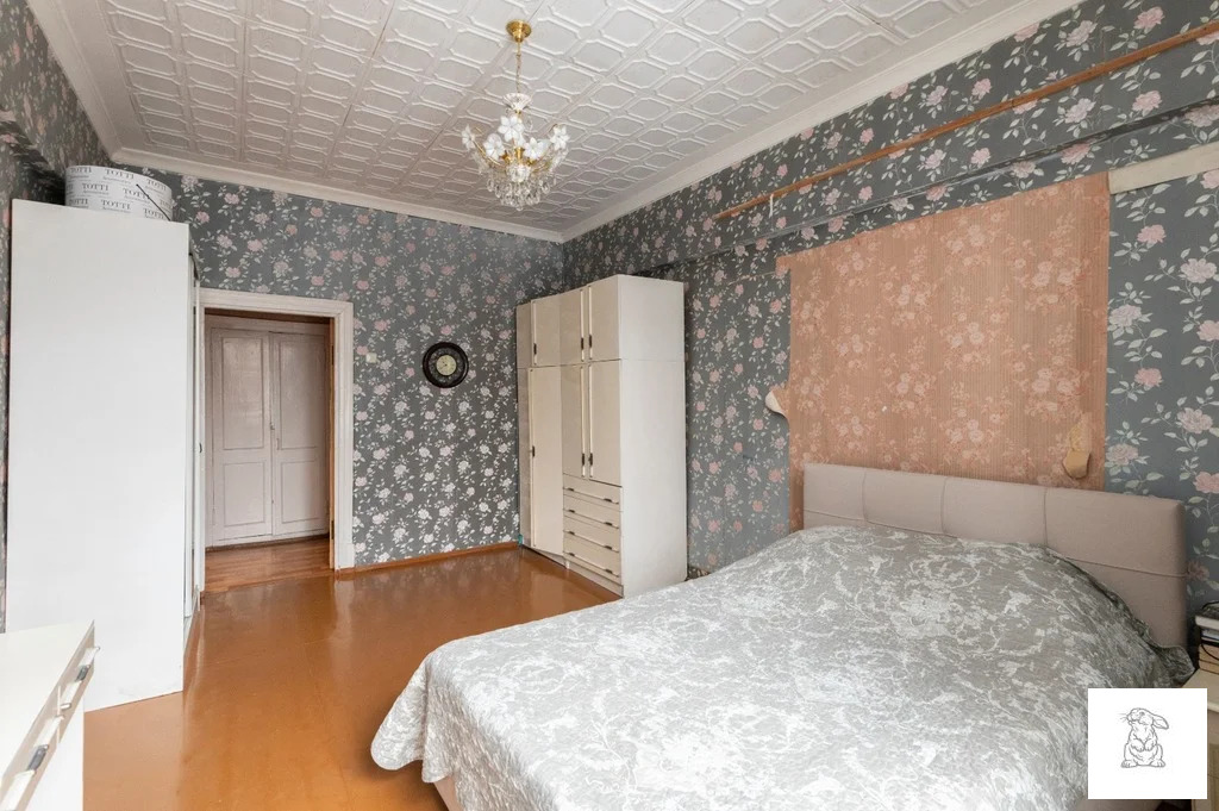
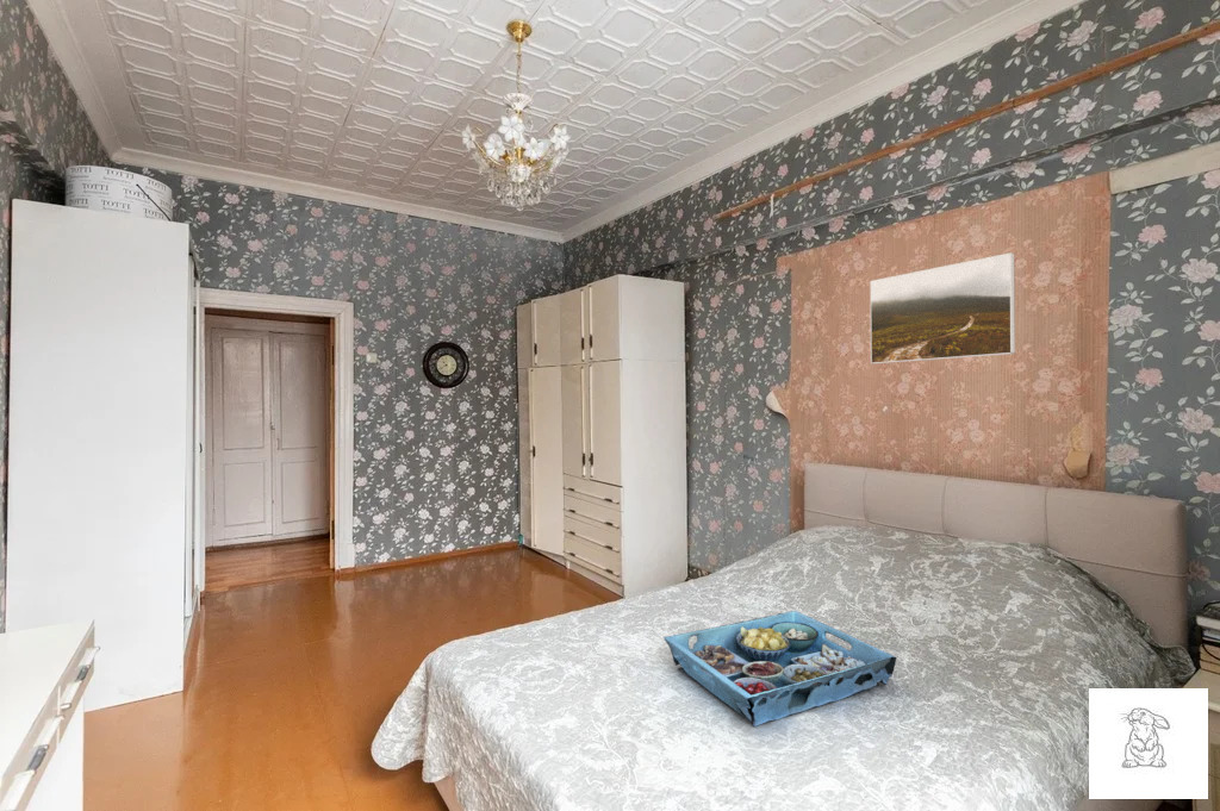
+ serving tray [662,610,898,728]
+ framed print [869,251,1016,364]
